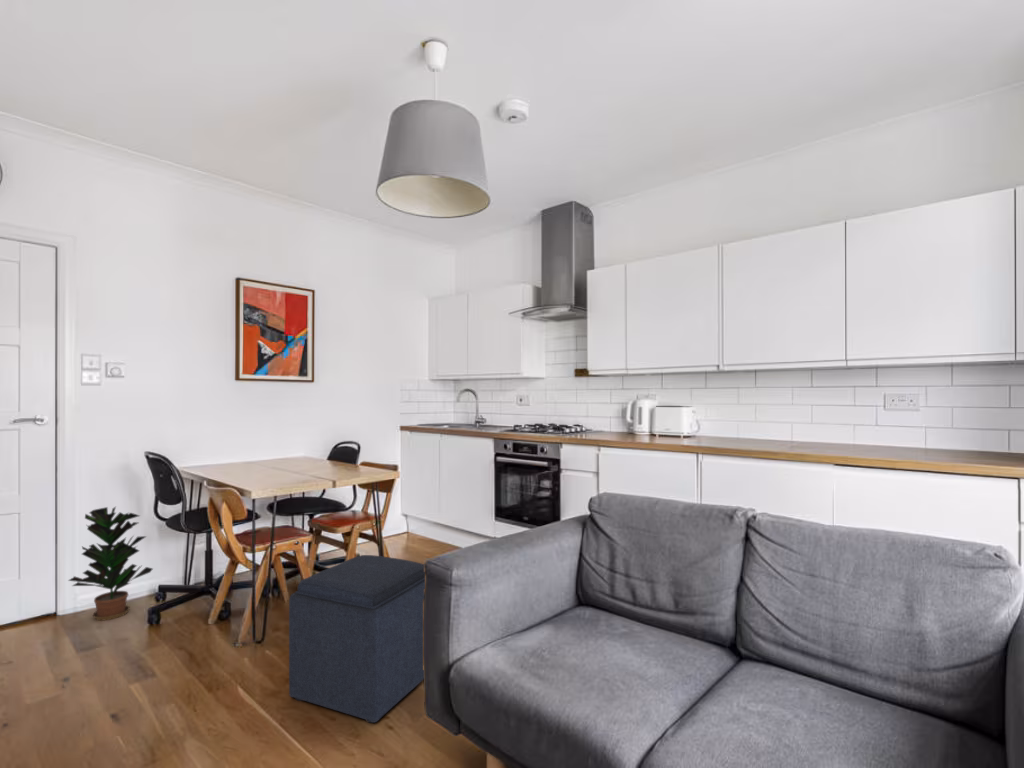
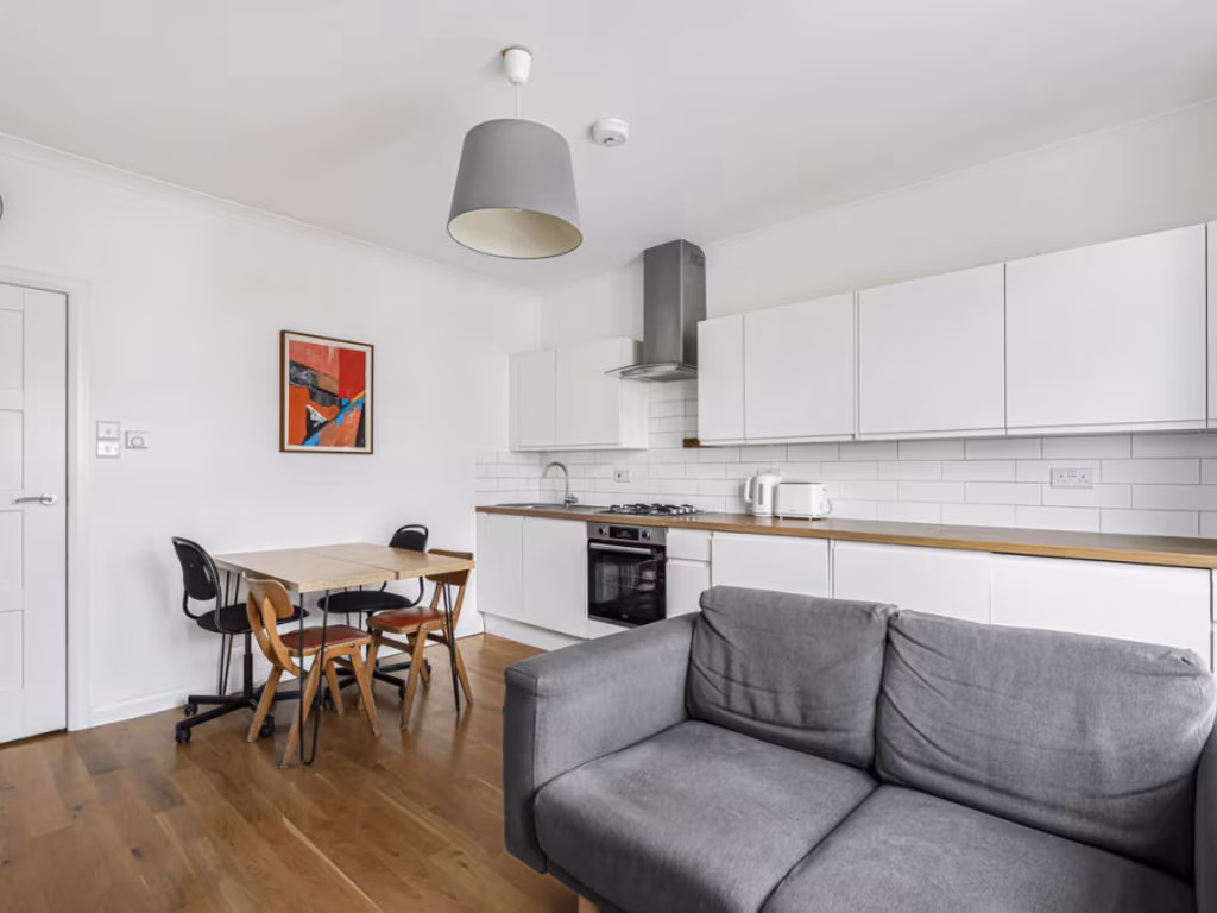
- ottoman [288,554,426,724]
- potted plant [67,506,154,621]
